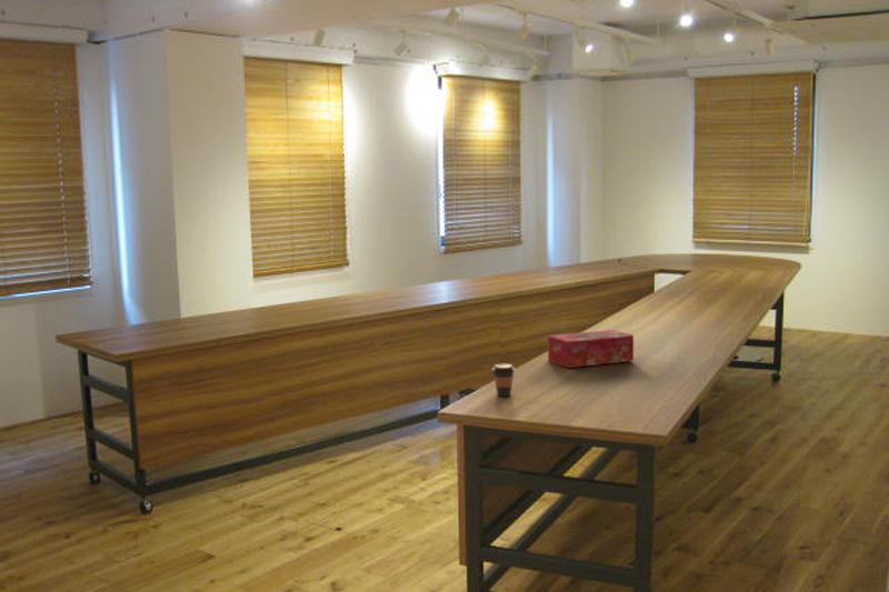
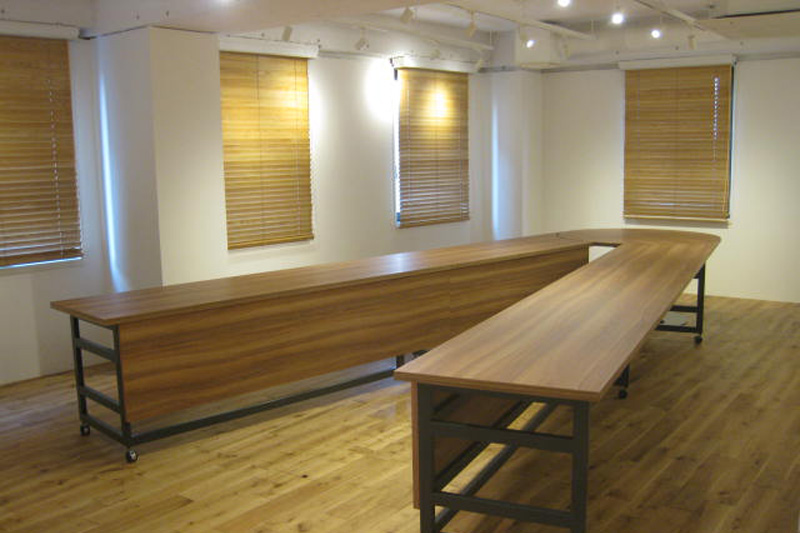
- coffee cup [491,363,517,398]
- tissue box [547,329,635,369]
